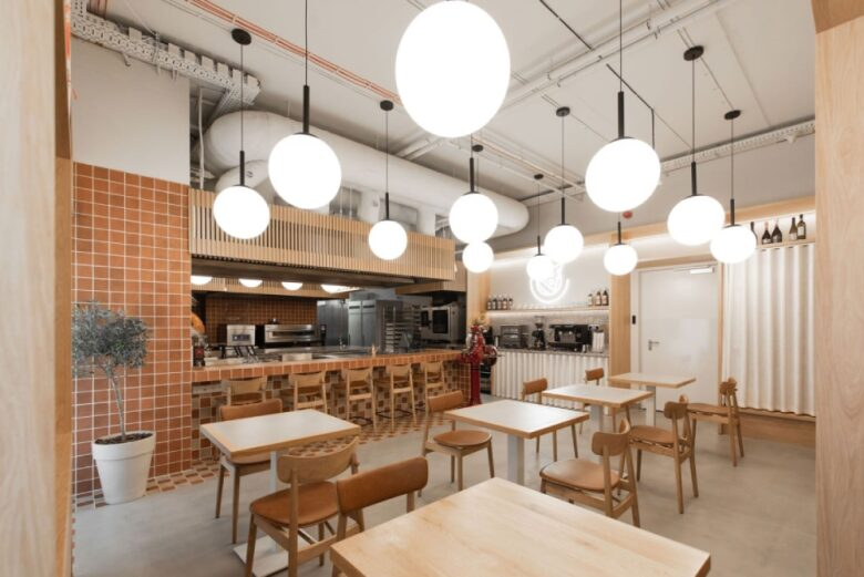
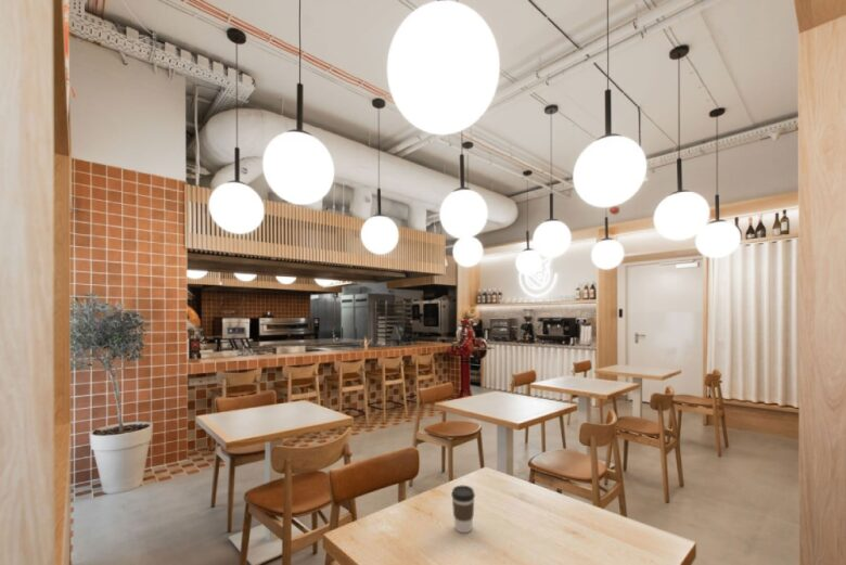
+ coffee cup [450,484,476,534]
